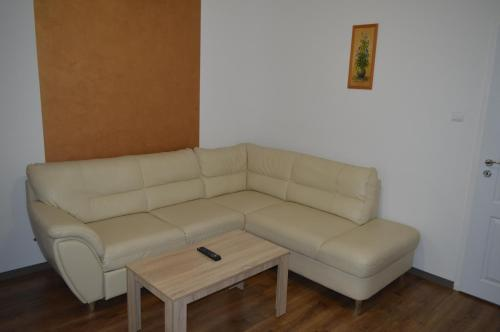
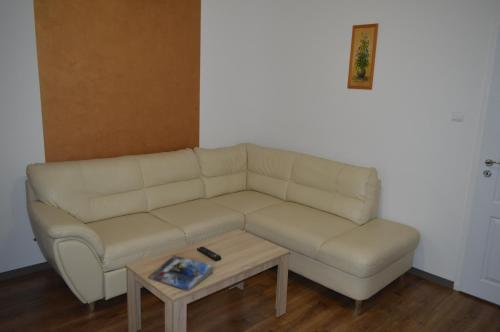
+ magazine [147,254,215,292]
